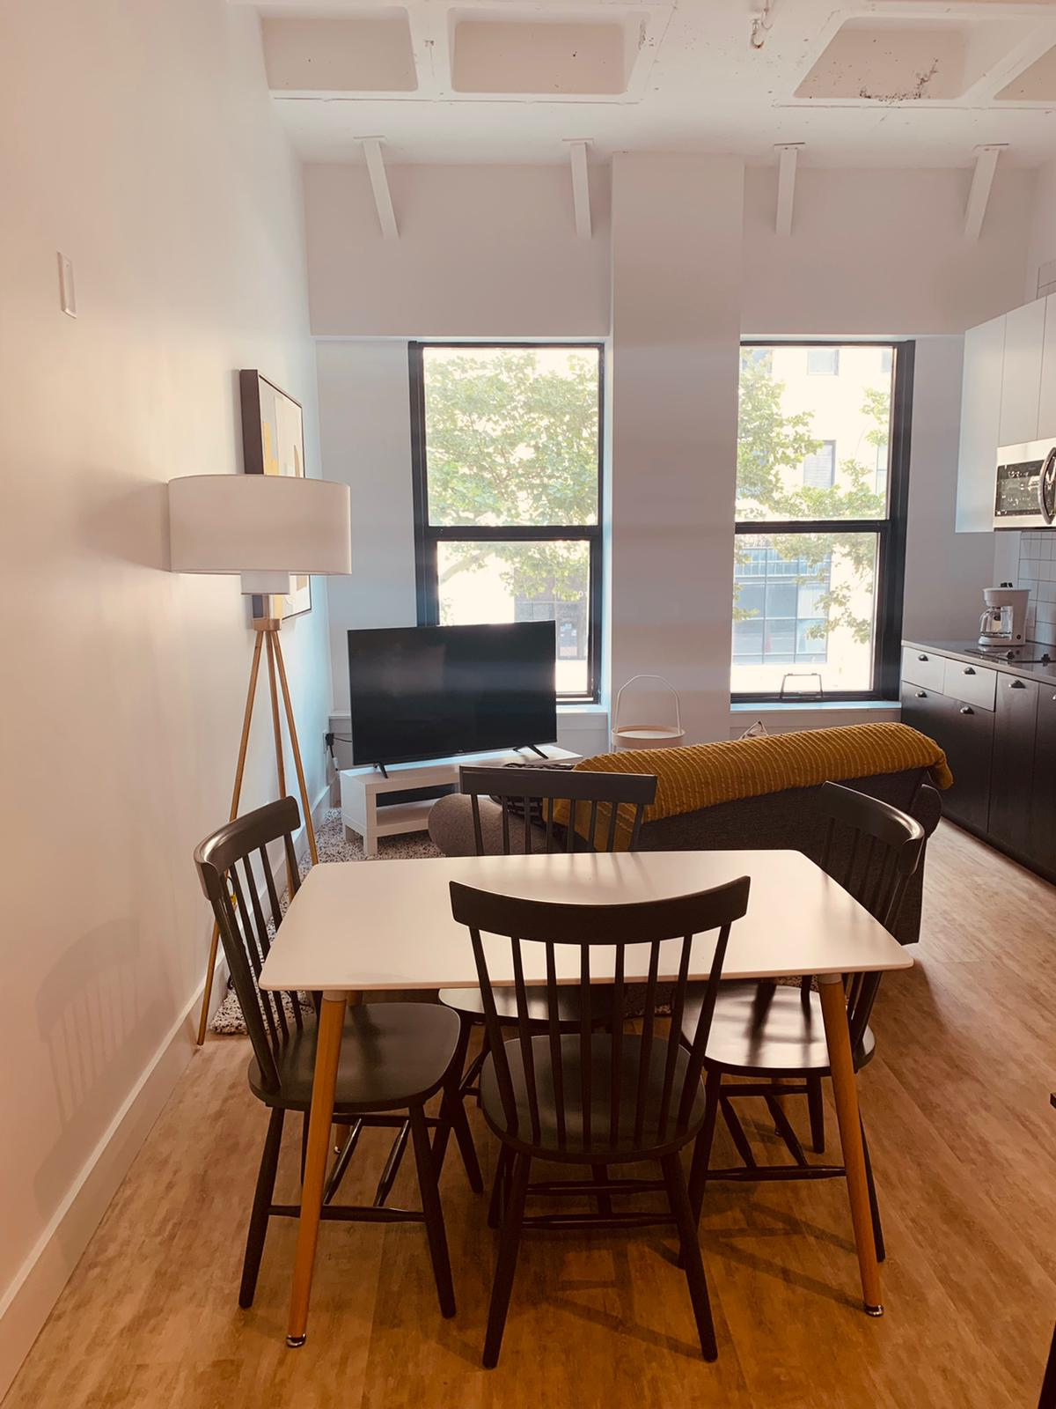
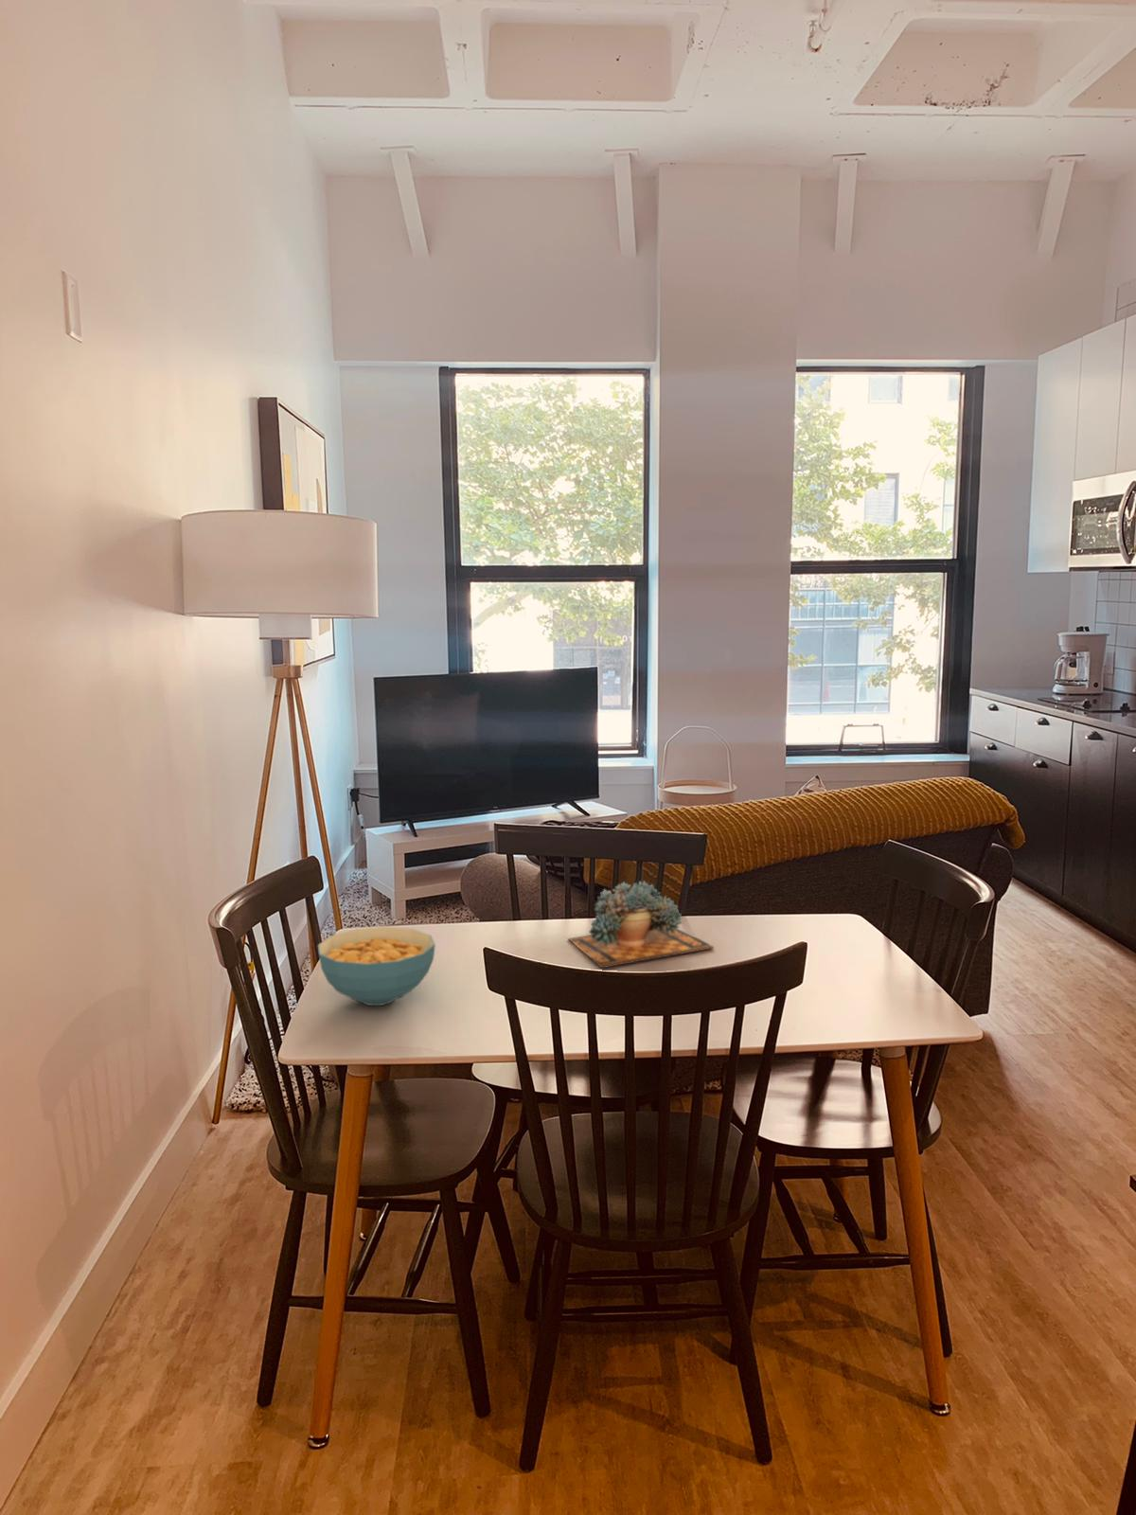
+ cereal bowl [317,926,437,1007]
+ succulent plant [567,879,715,969]
